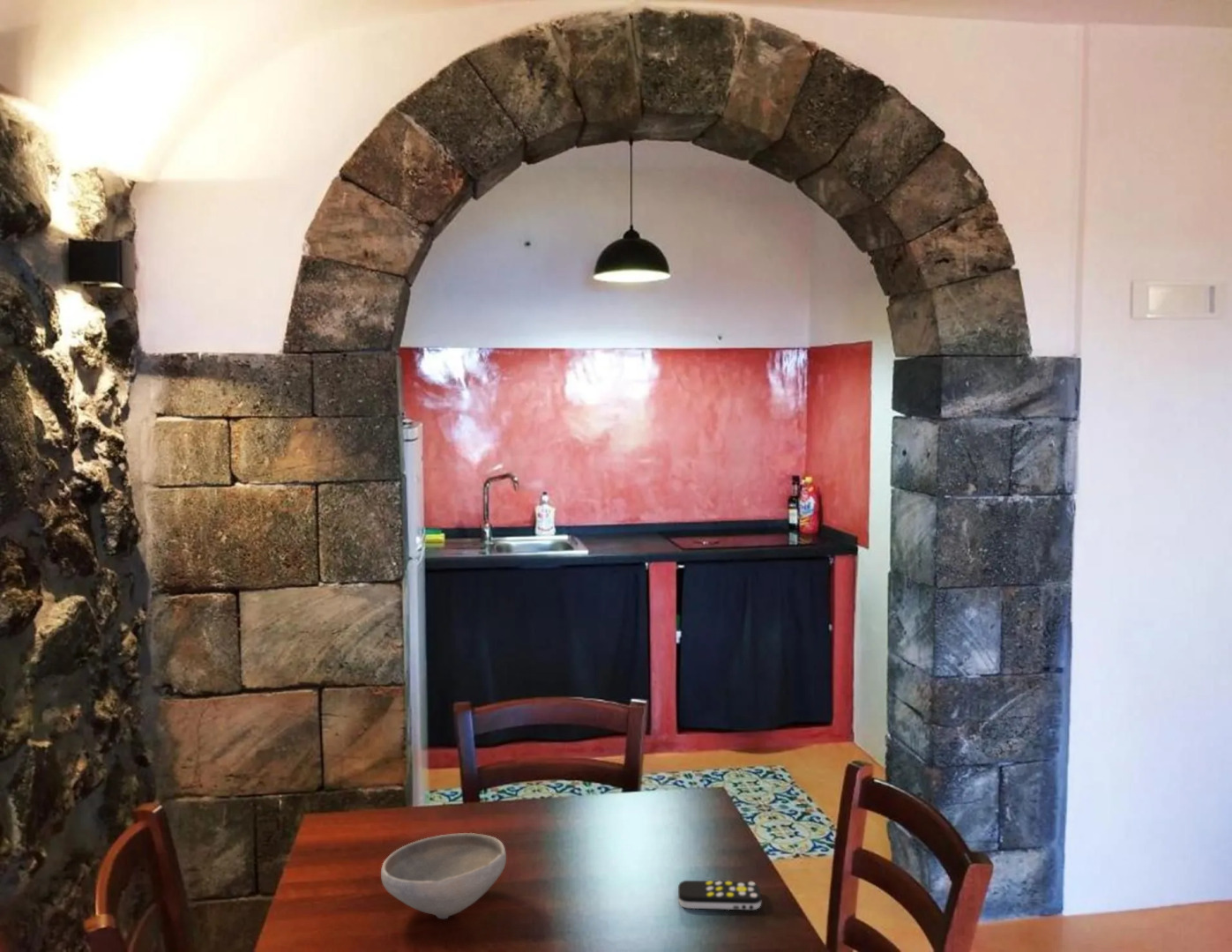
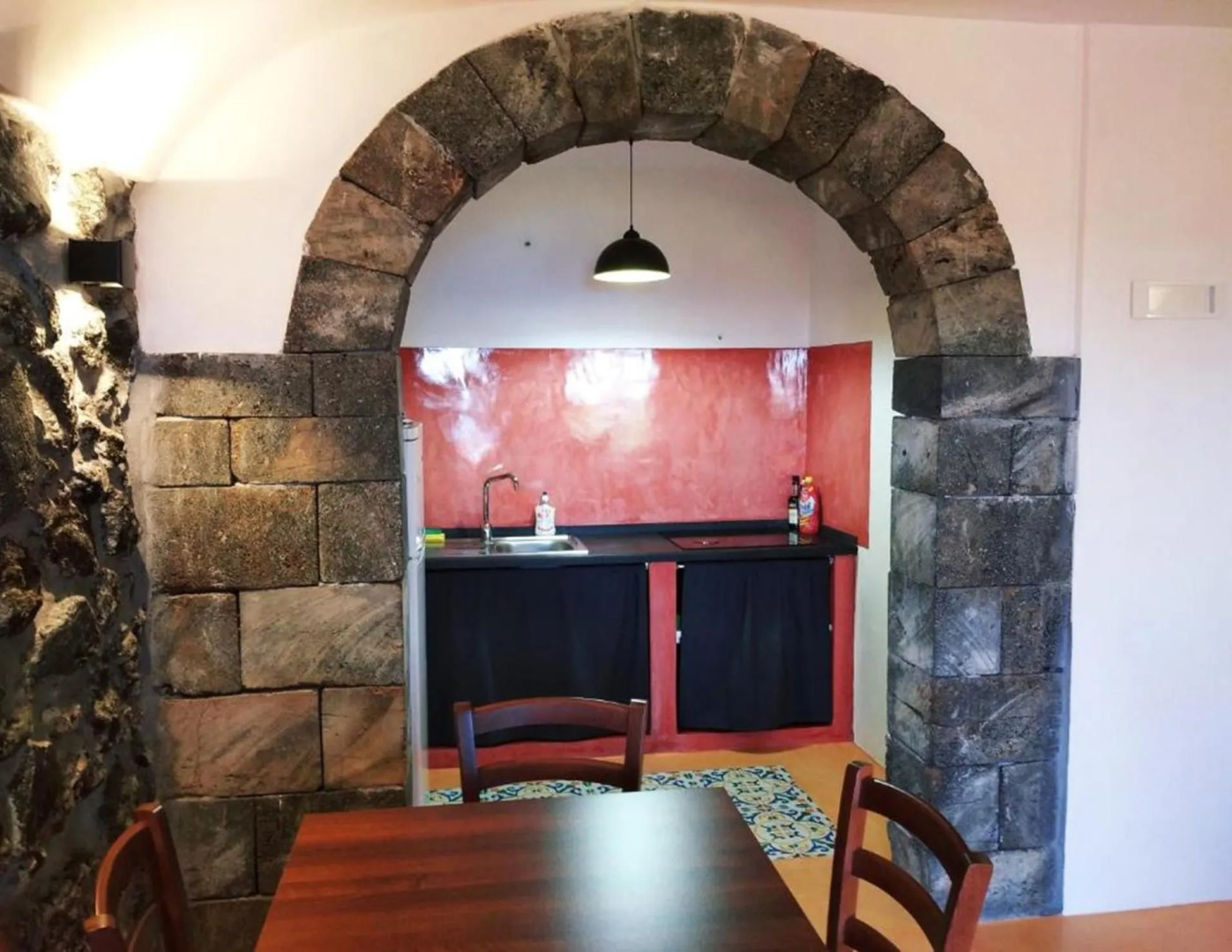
- remote control [677,880,762,911]
- bowl [380,832,507,919]
